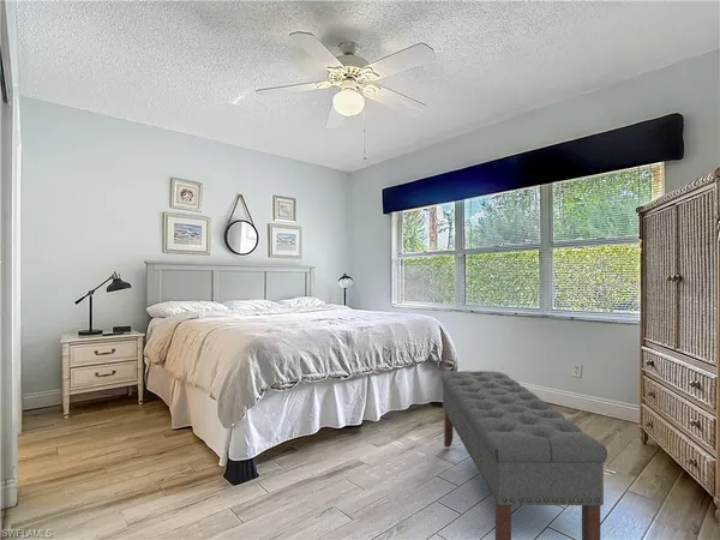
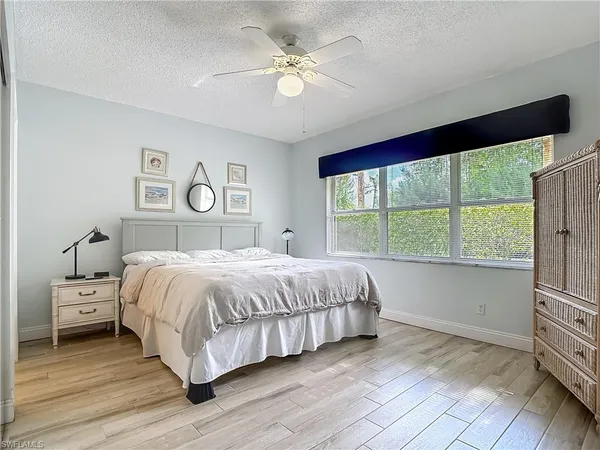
- bench [440,370,608,540]
